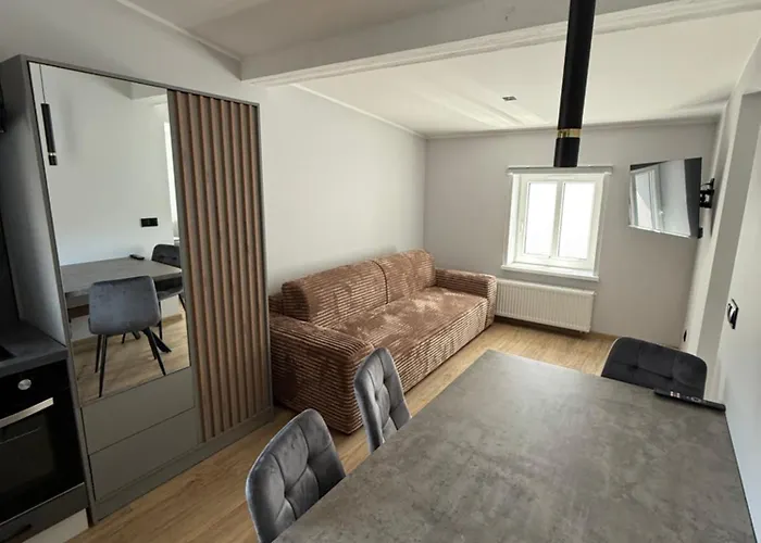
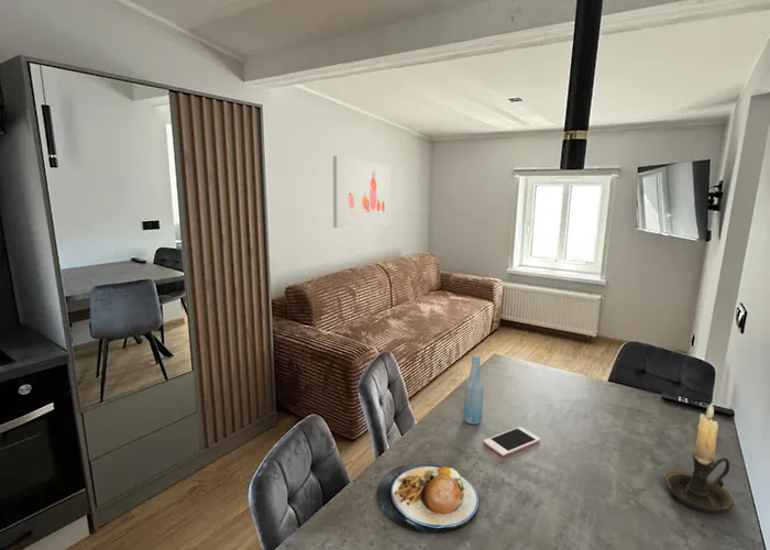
+ candle holder [663,403,735,515]
+ wall art [332,155,392,229]
+ plate [376,463,480,536]
+ cell phone [483,426,541,458]
+ bottle [462,353,485,426]
